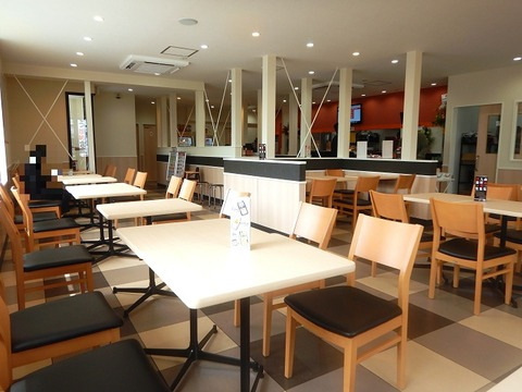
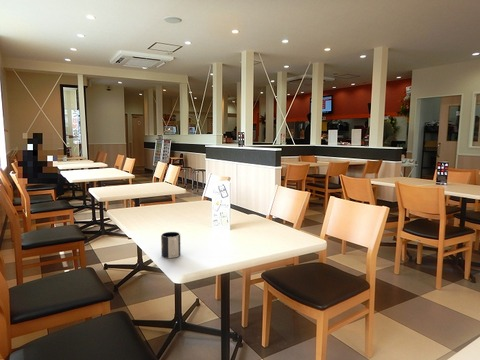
+ mug [160,231,182,259]
